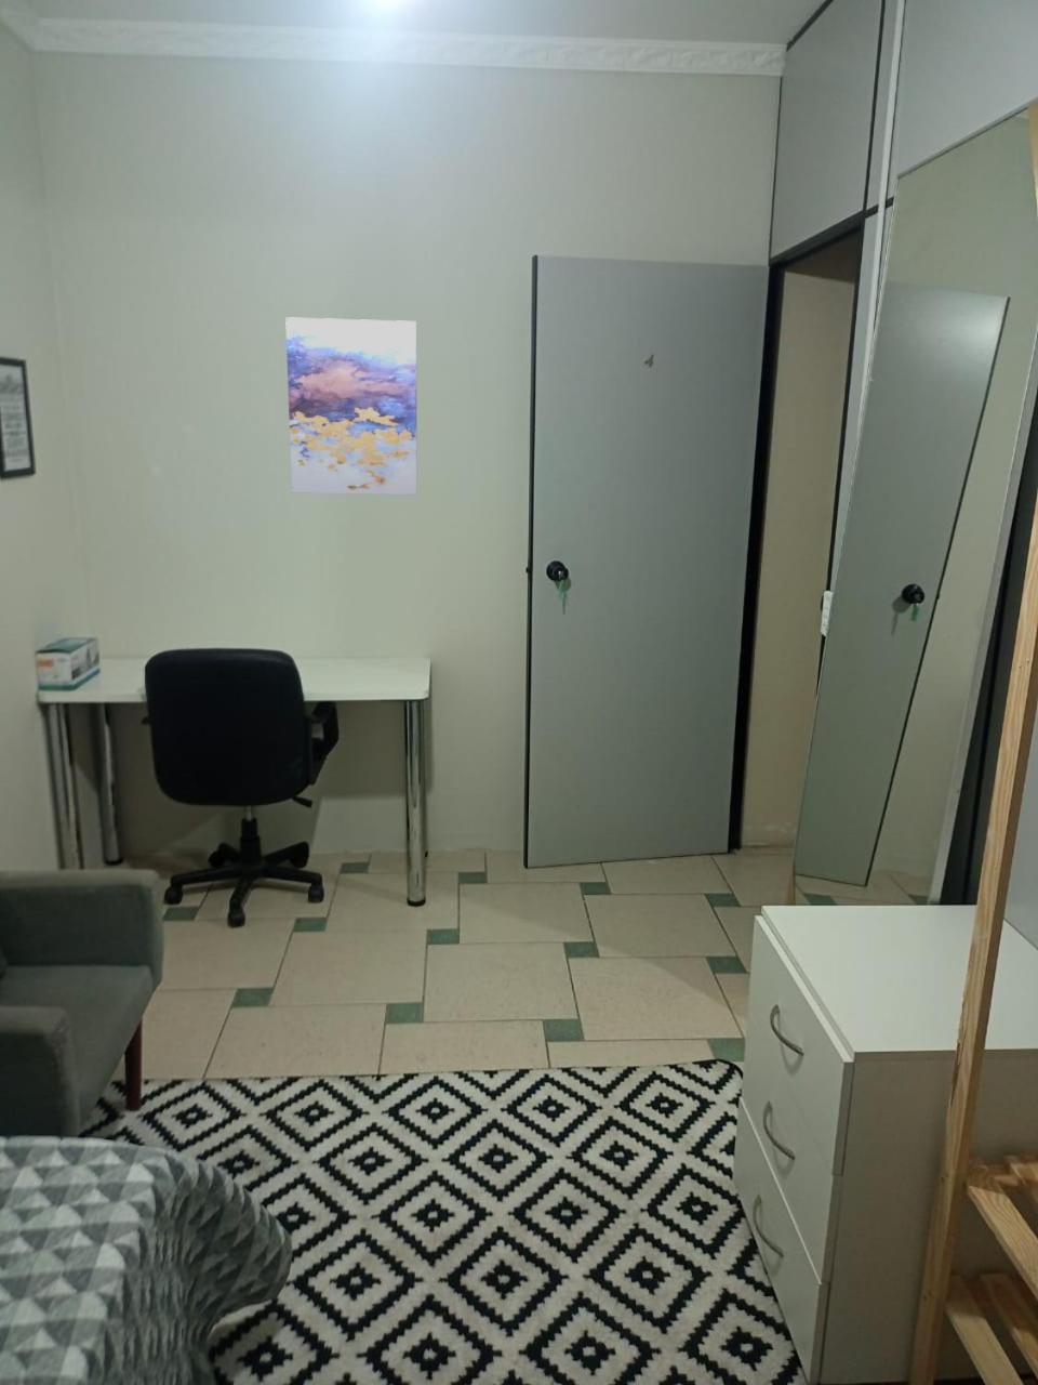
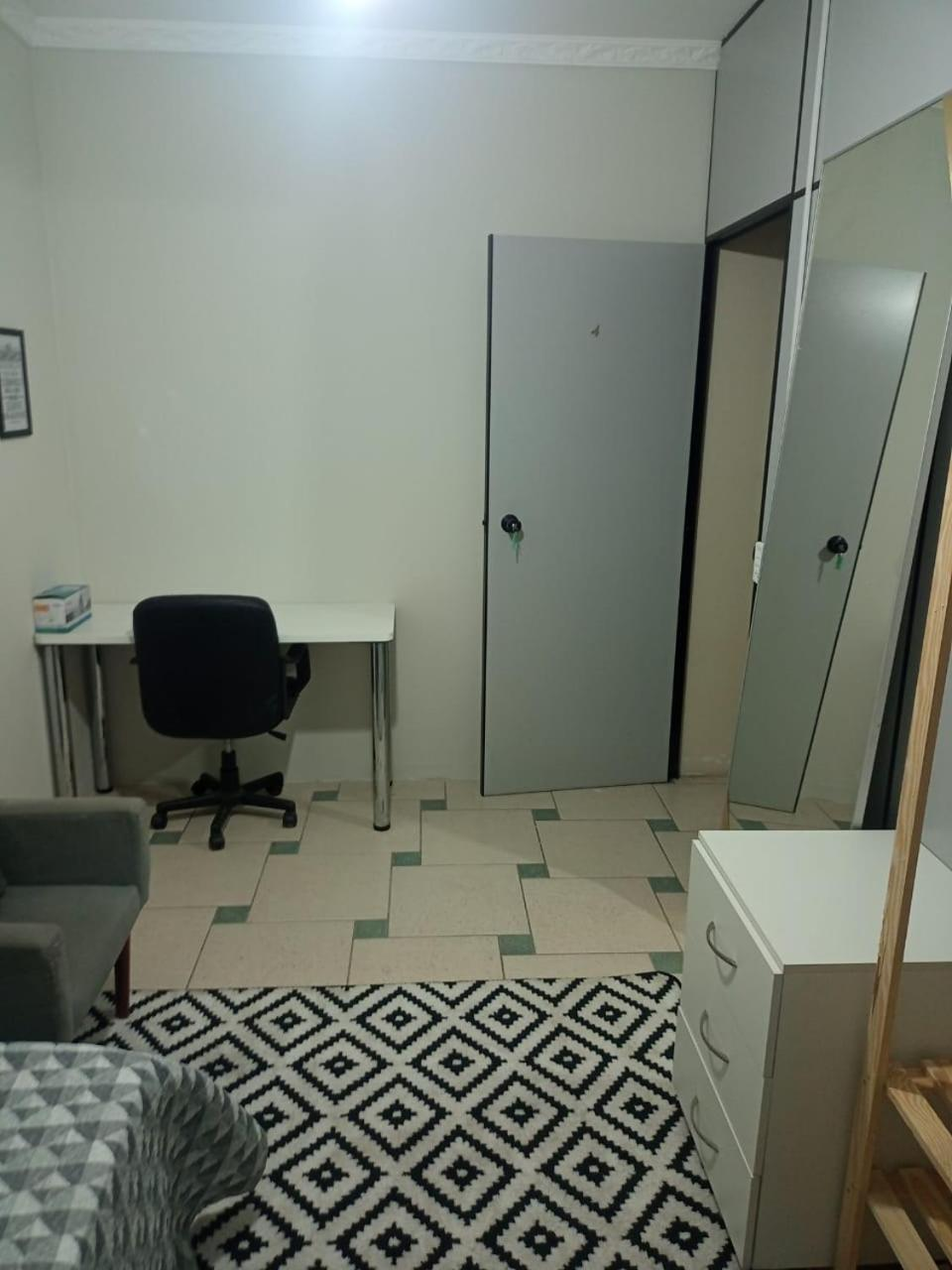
- wall art [285,316,419,495]
